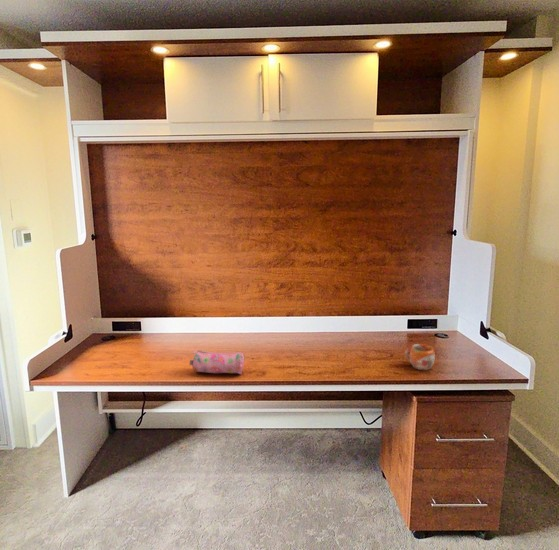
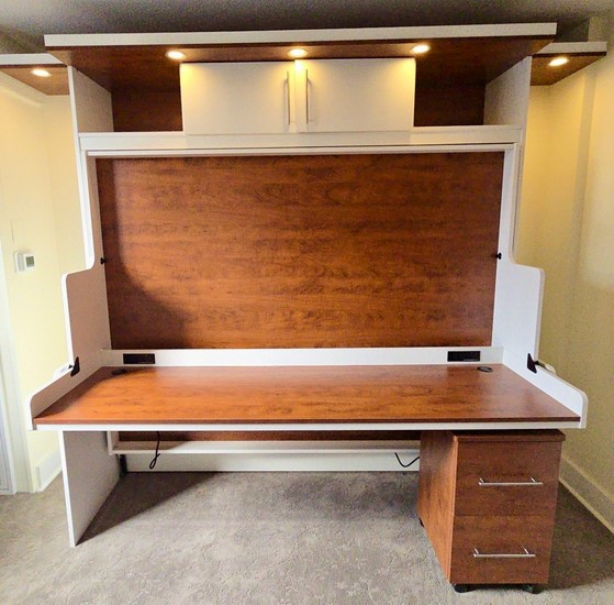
- mug [404,343,436,371]
- pencil case [188,349,246,375]
